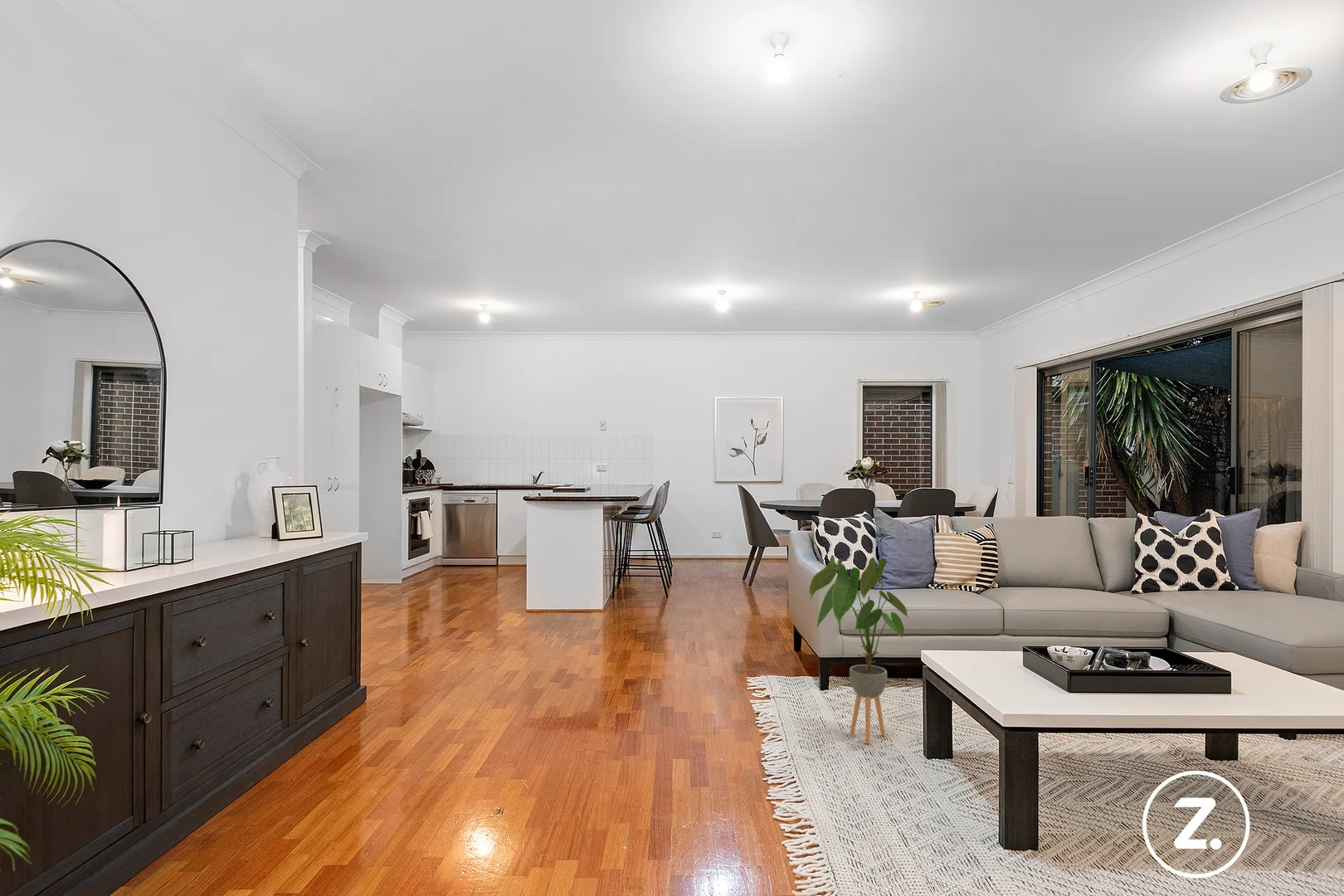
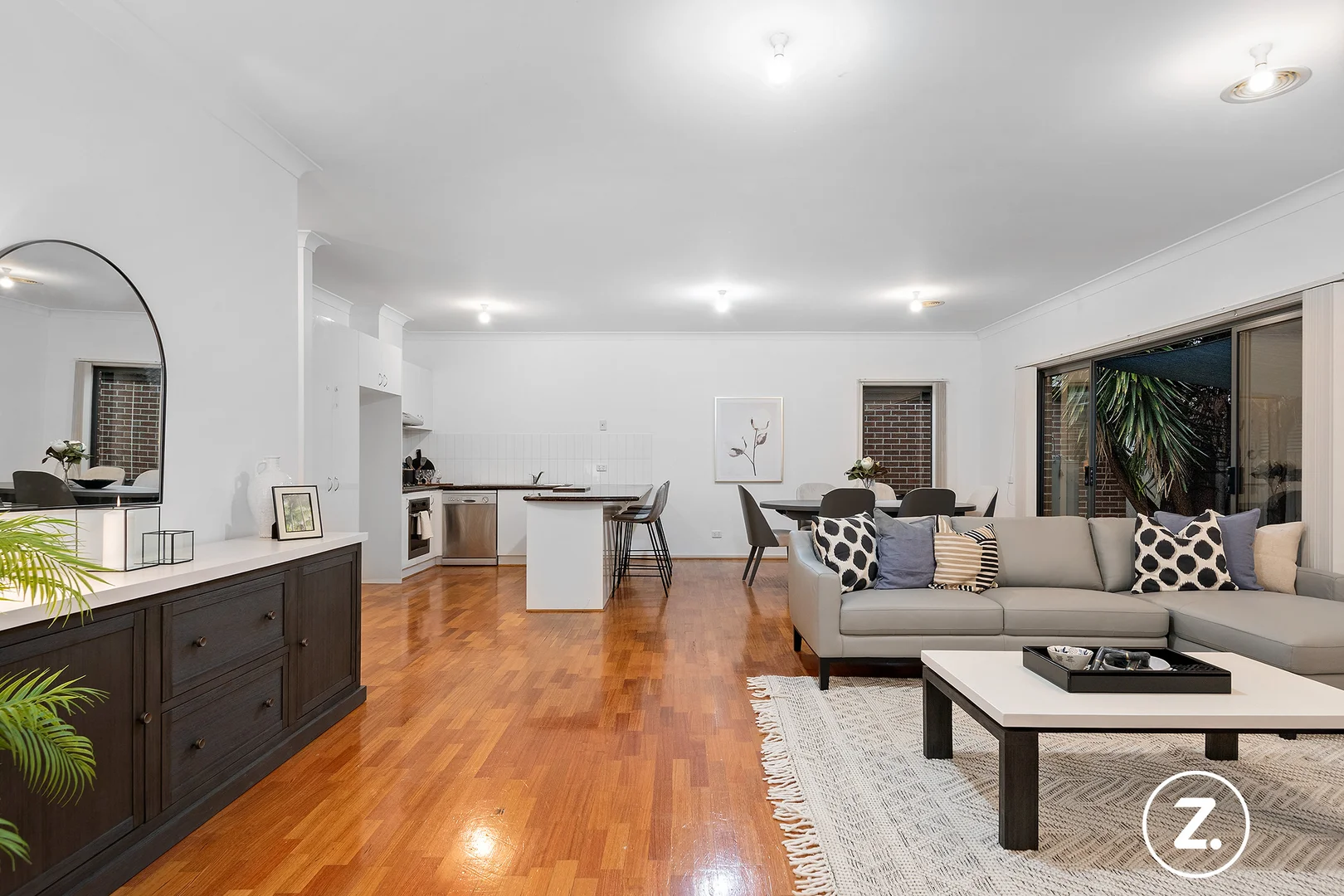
- house plant [809,554,910,744]
